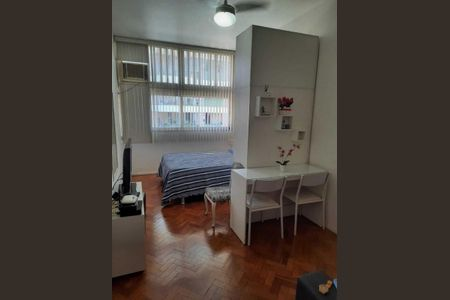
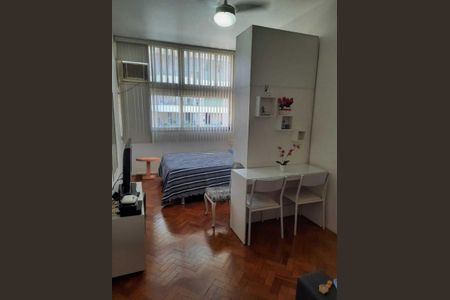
+ side table [135,156,162,180]
